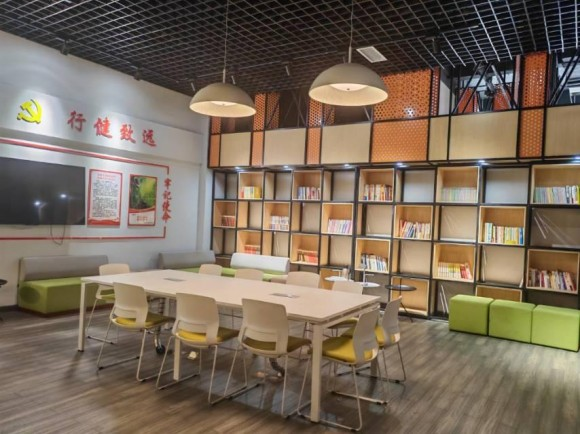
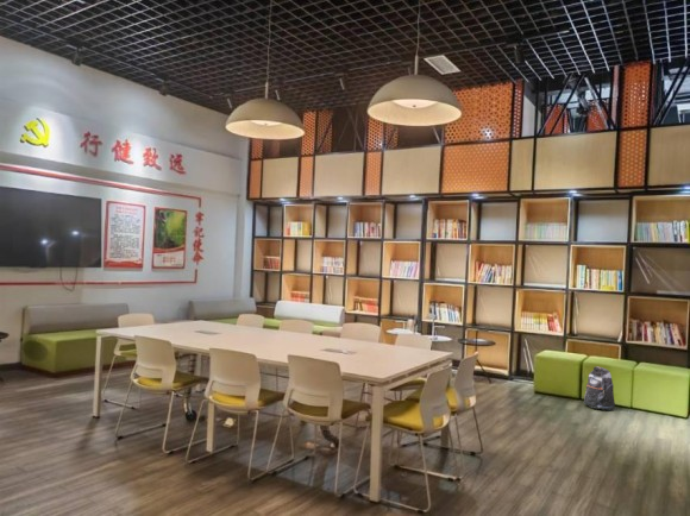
+ backpack [583,365,616,411]
